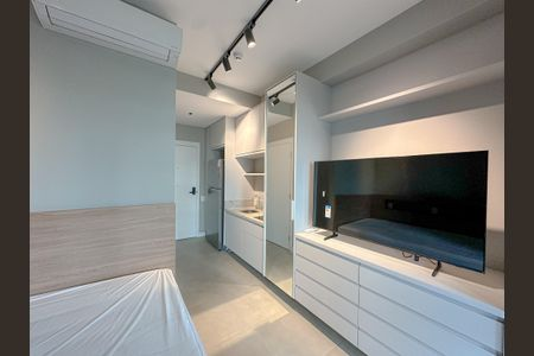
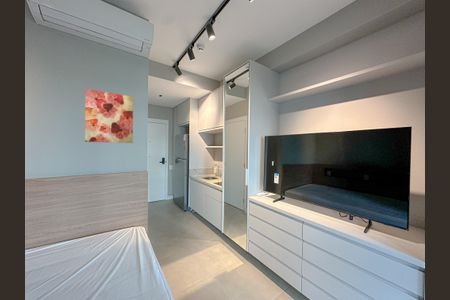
+ wall art [84,88,134,144]
